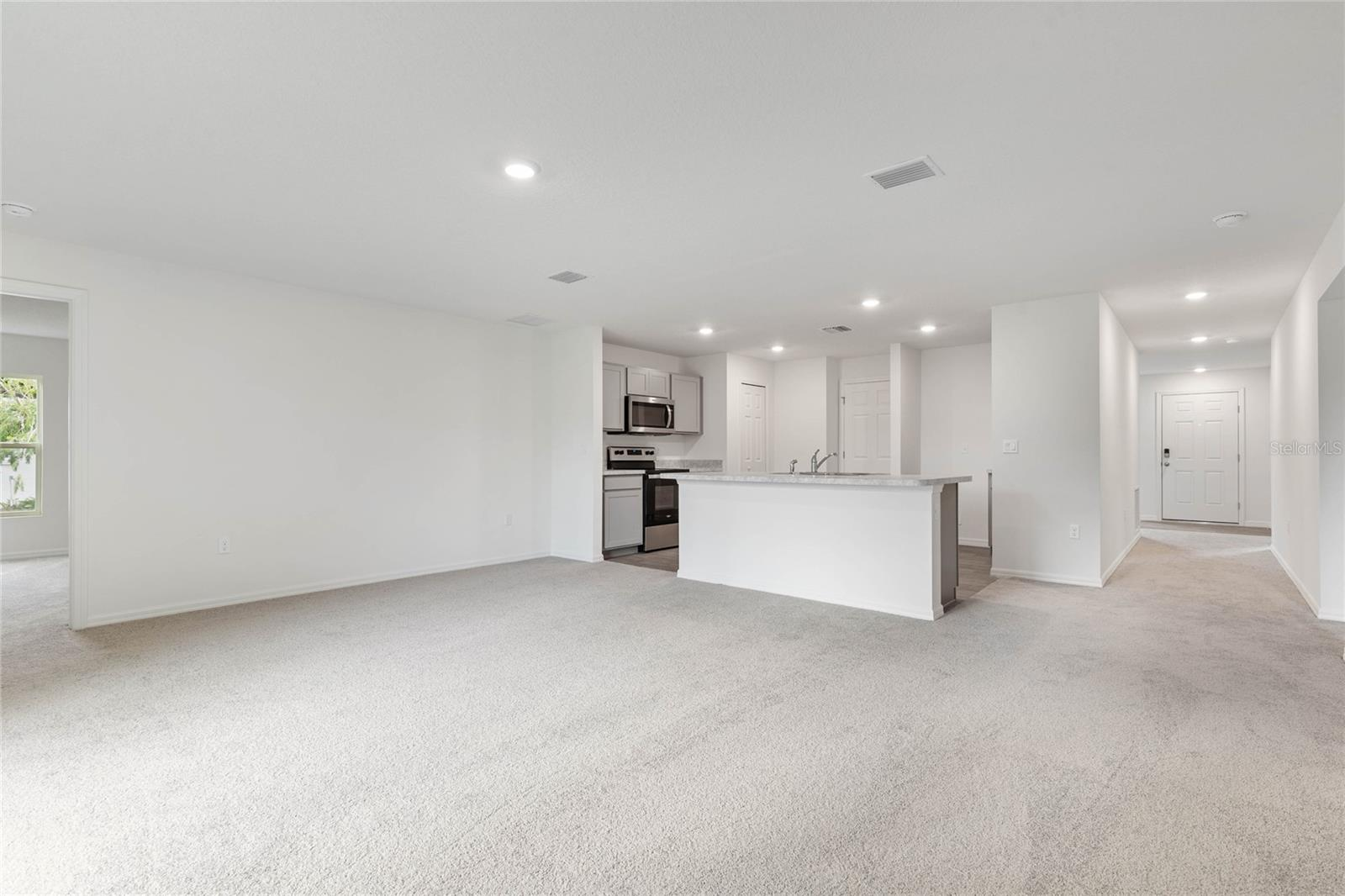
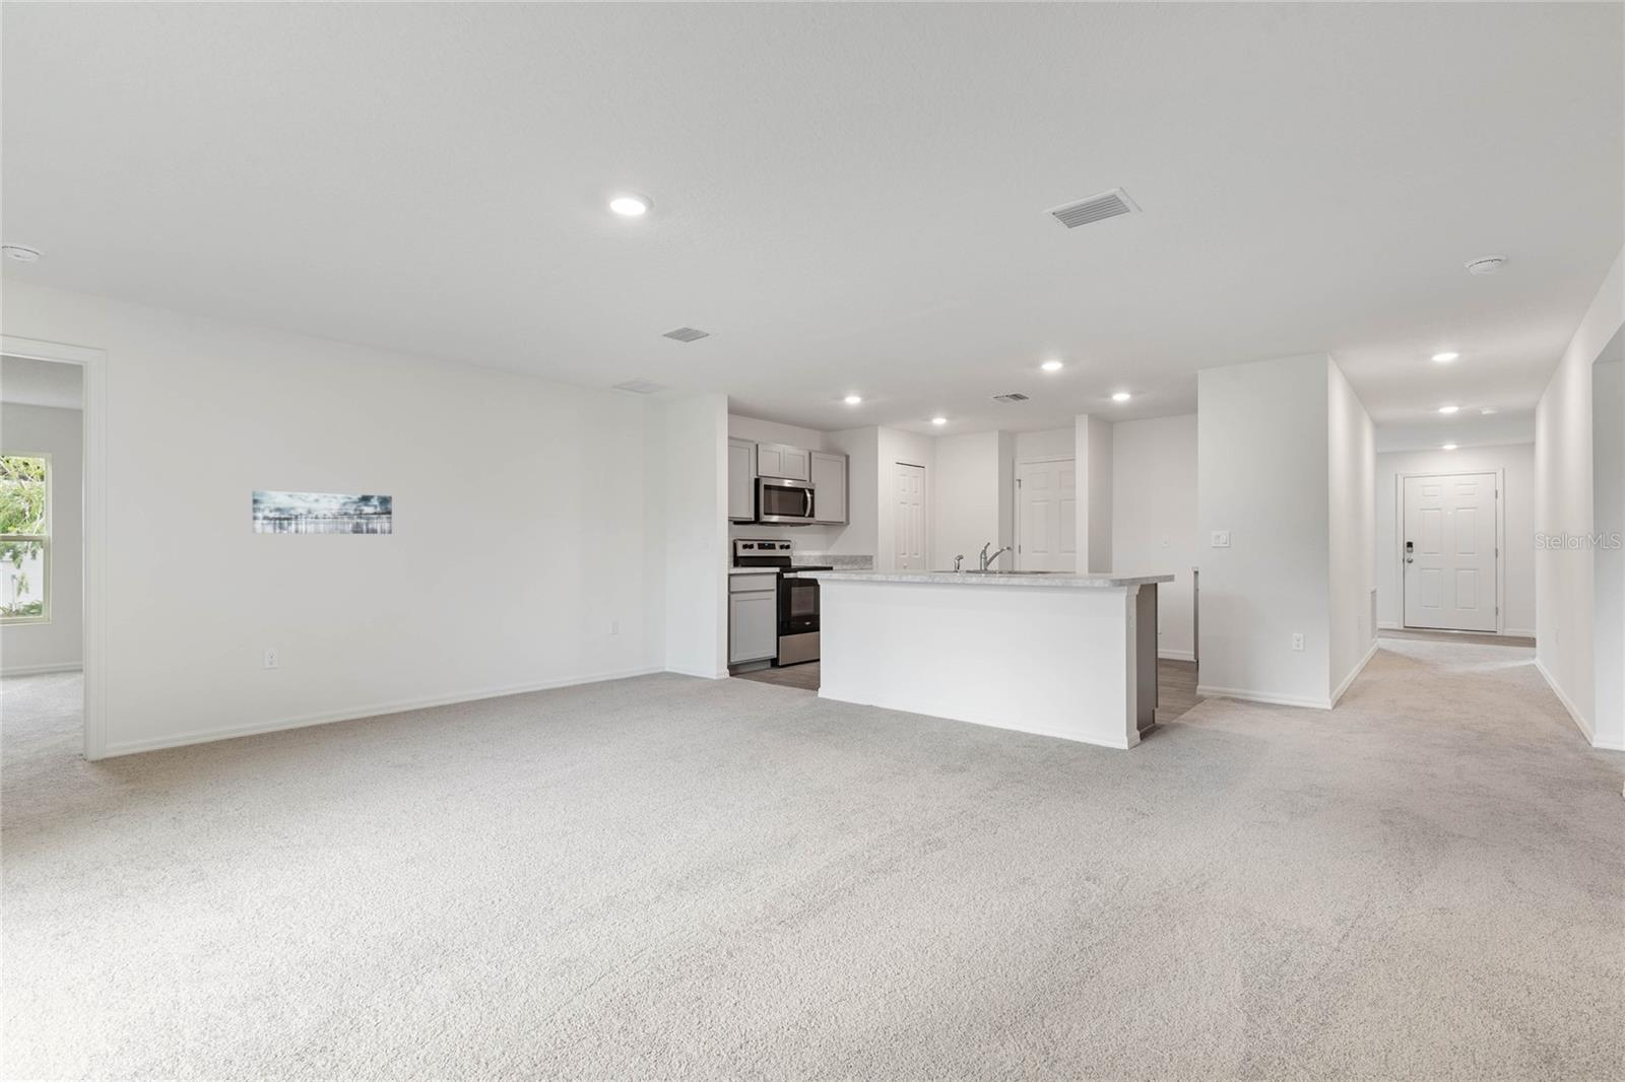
+ wall art [251,489,393,535]
